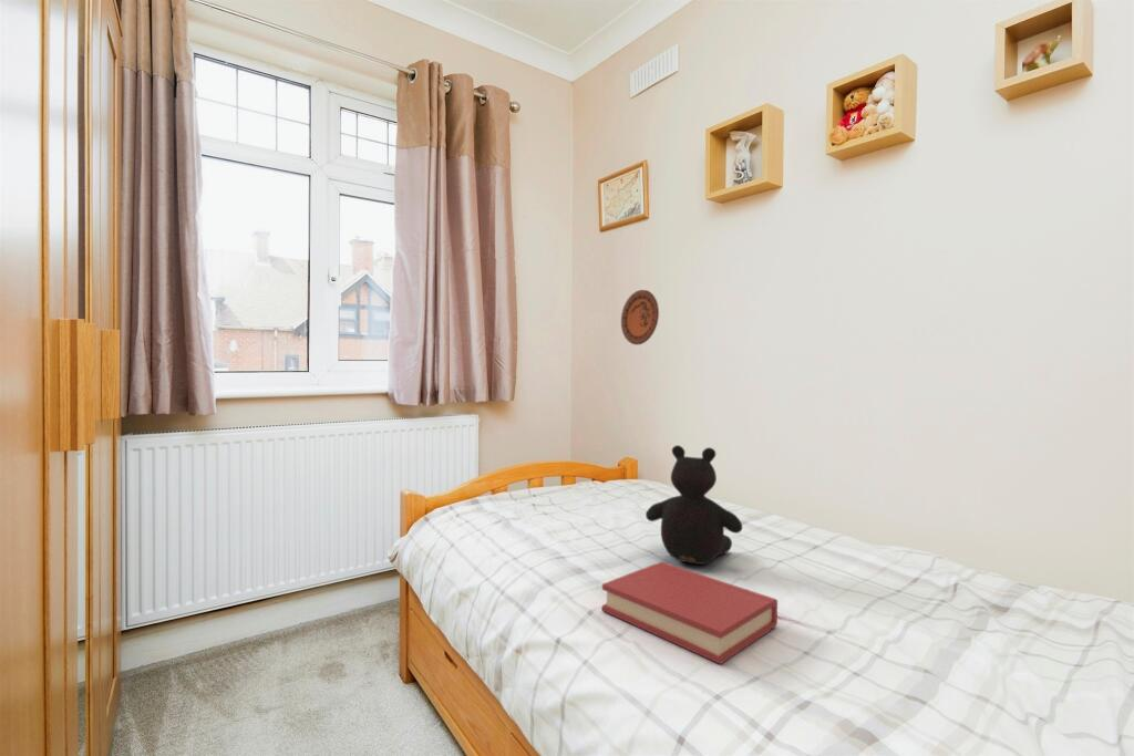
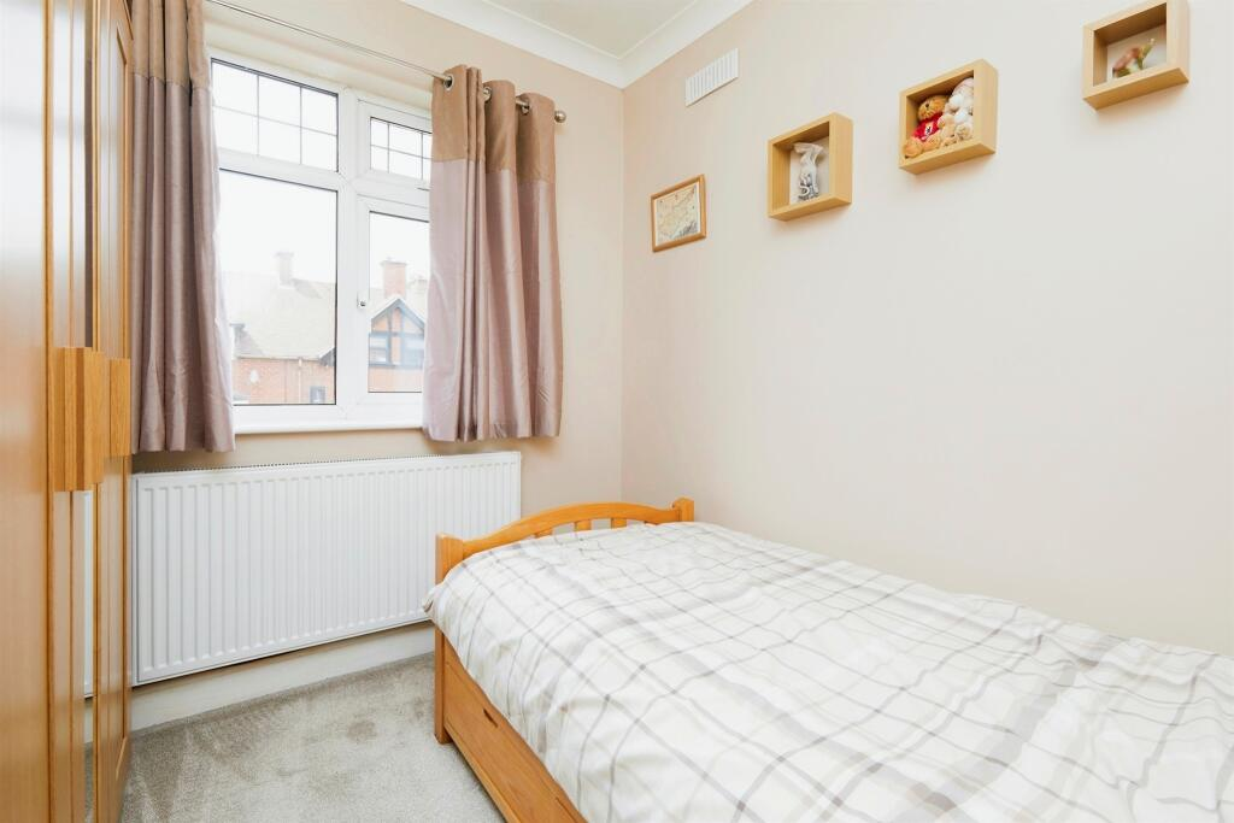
- decorative plate [620,289,660,346]
- teddy bear [645,444,743,566]
- hardback book [601,560,779,665]
